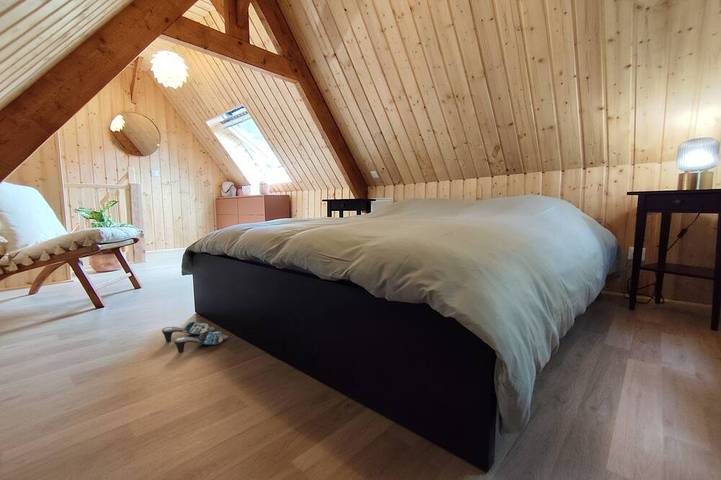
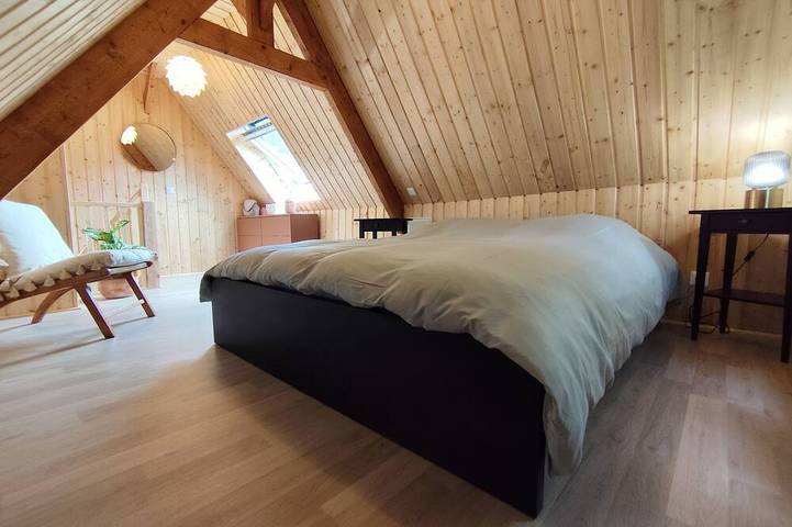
- slippers [161,321,229,354]
